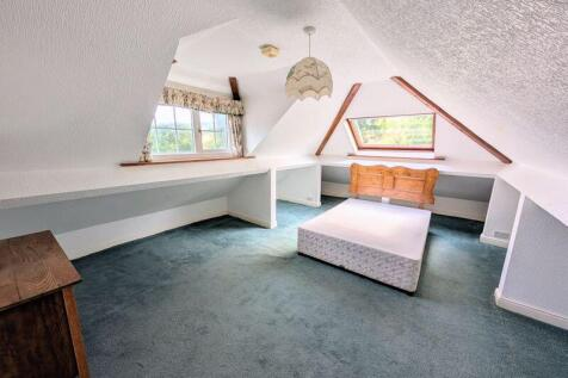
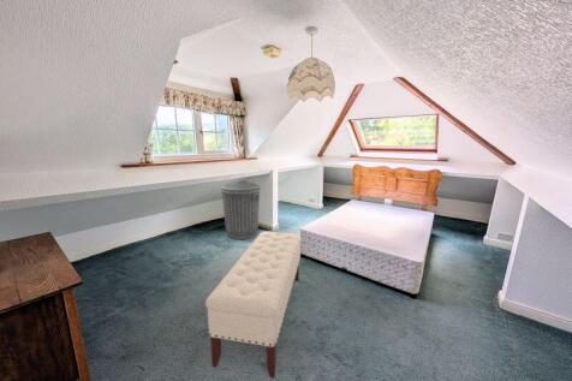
+ bench [204,231,303,380]
+ trash can [220,179,262,240]
